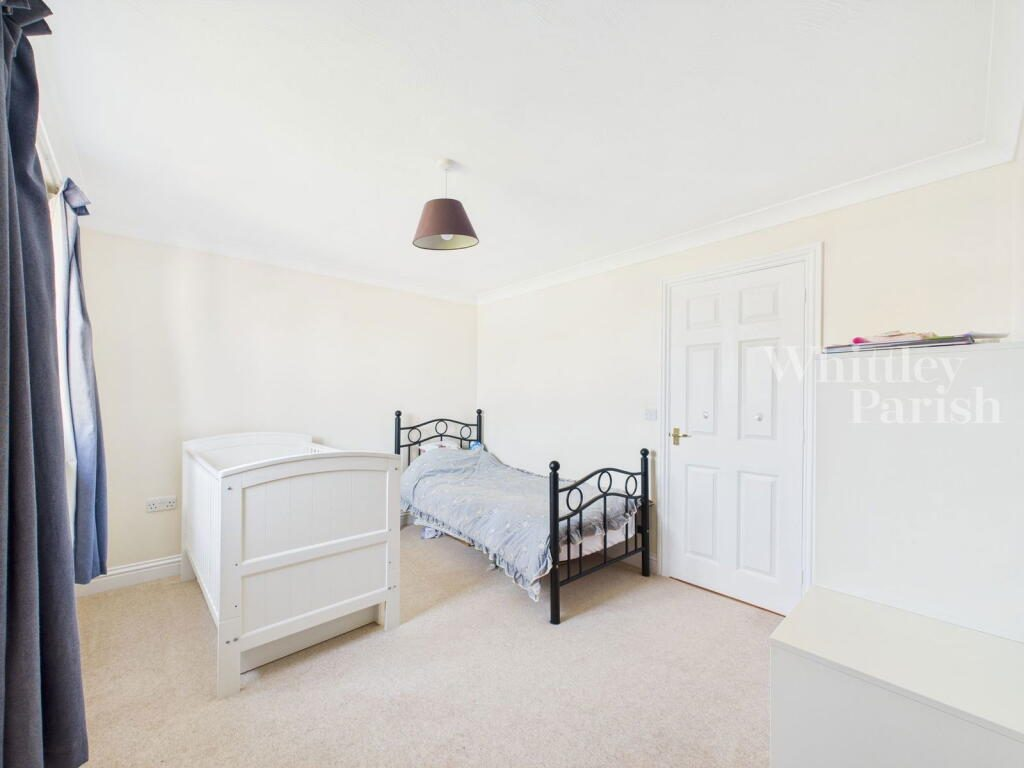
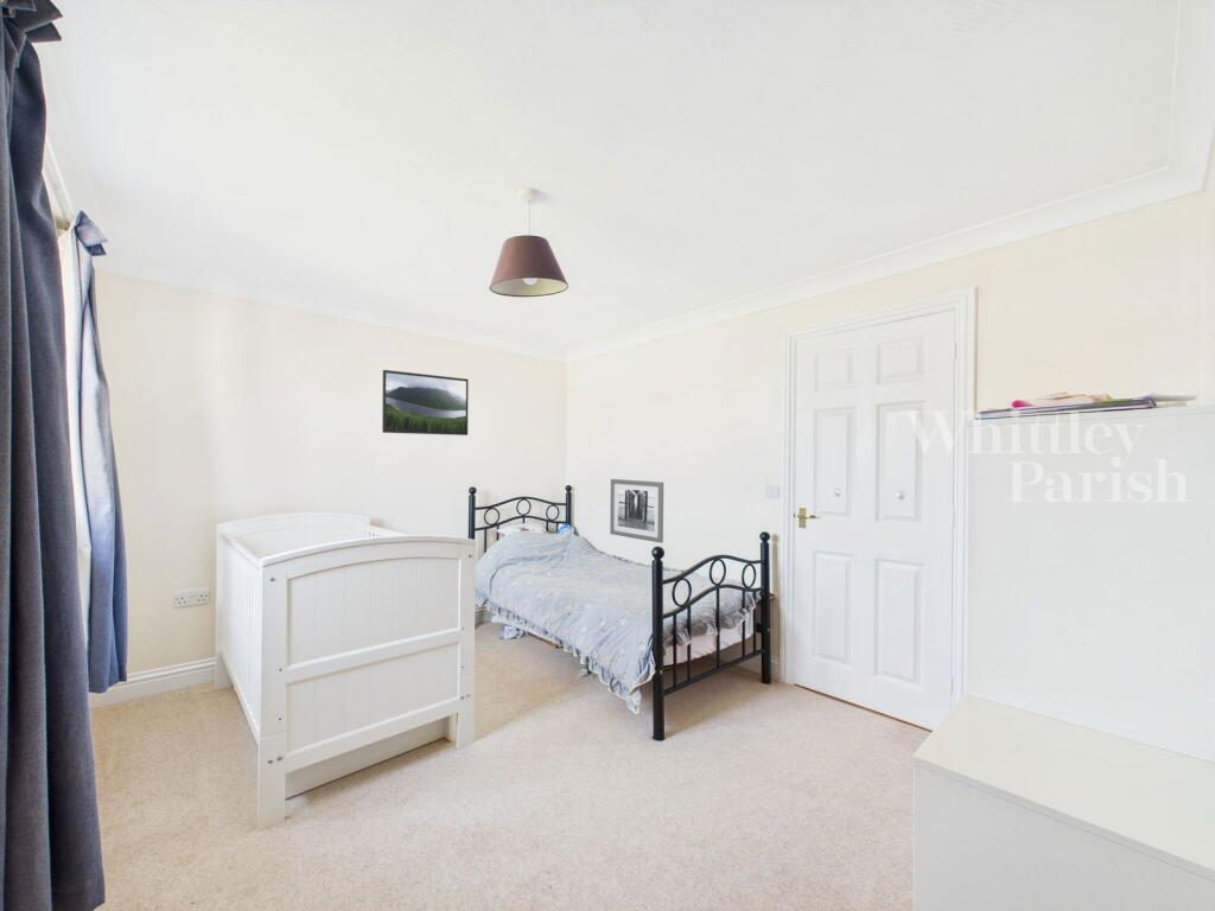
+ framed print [381,369,470,437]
+ wall art [609,478,664,544]
